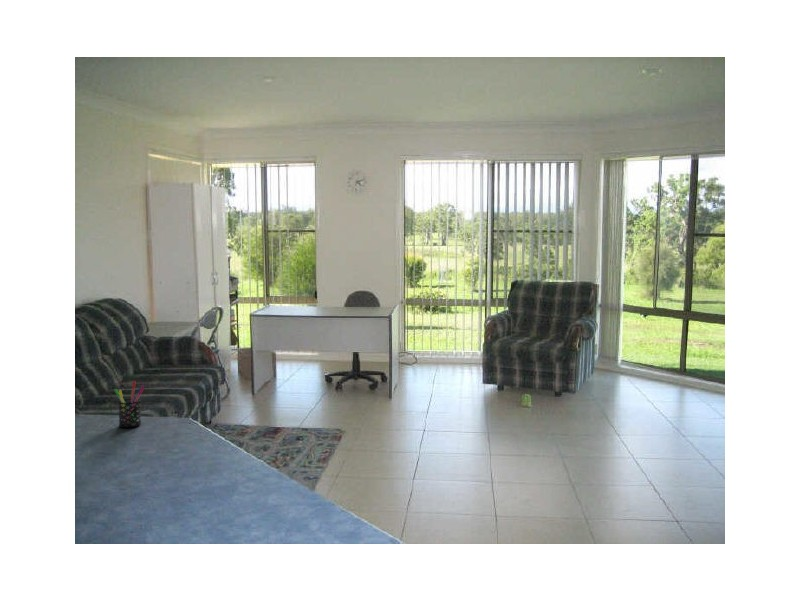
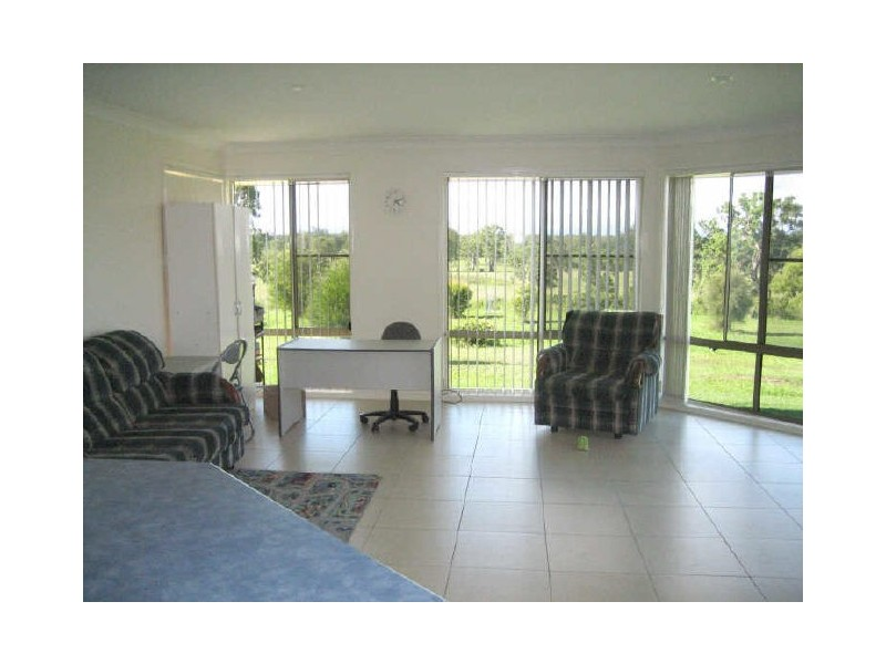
- pen holder [113,380,145,429]
